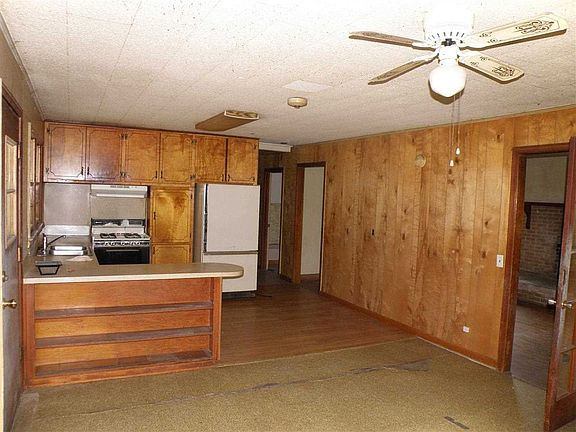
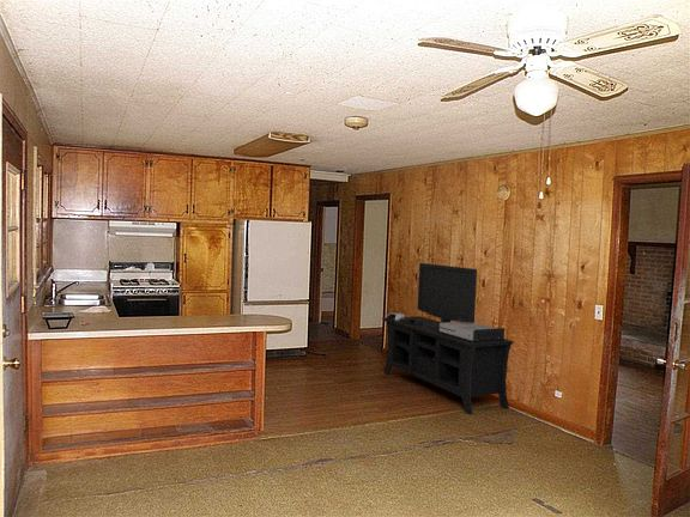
+ media console [381,262,515,415]
